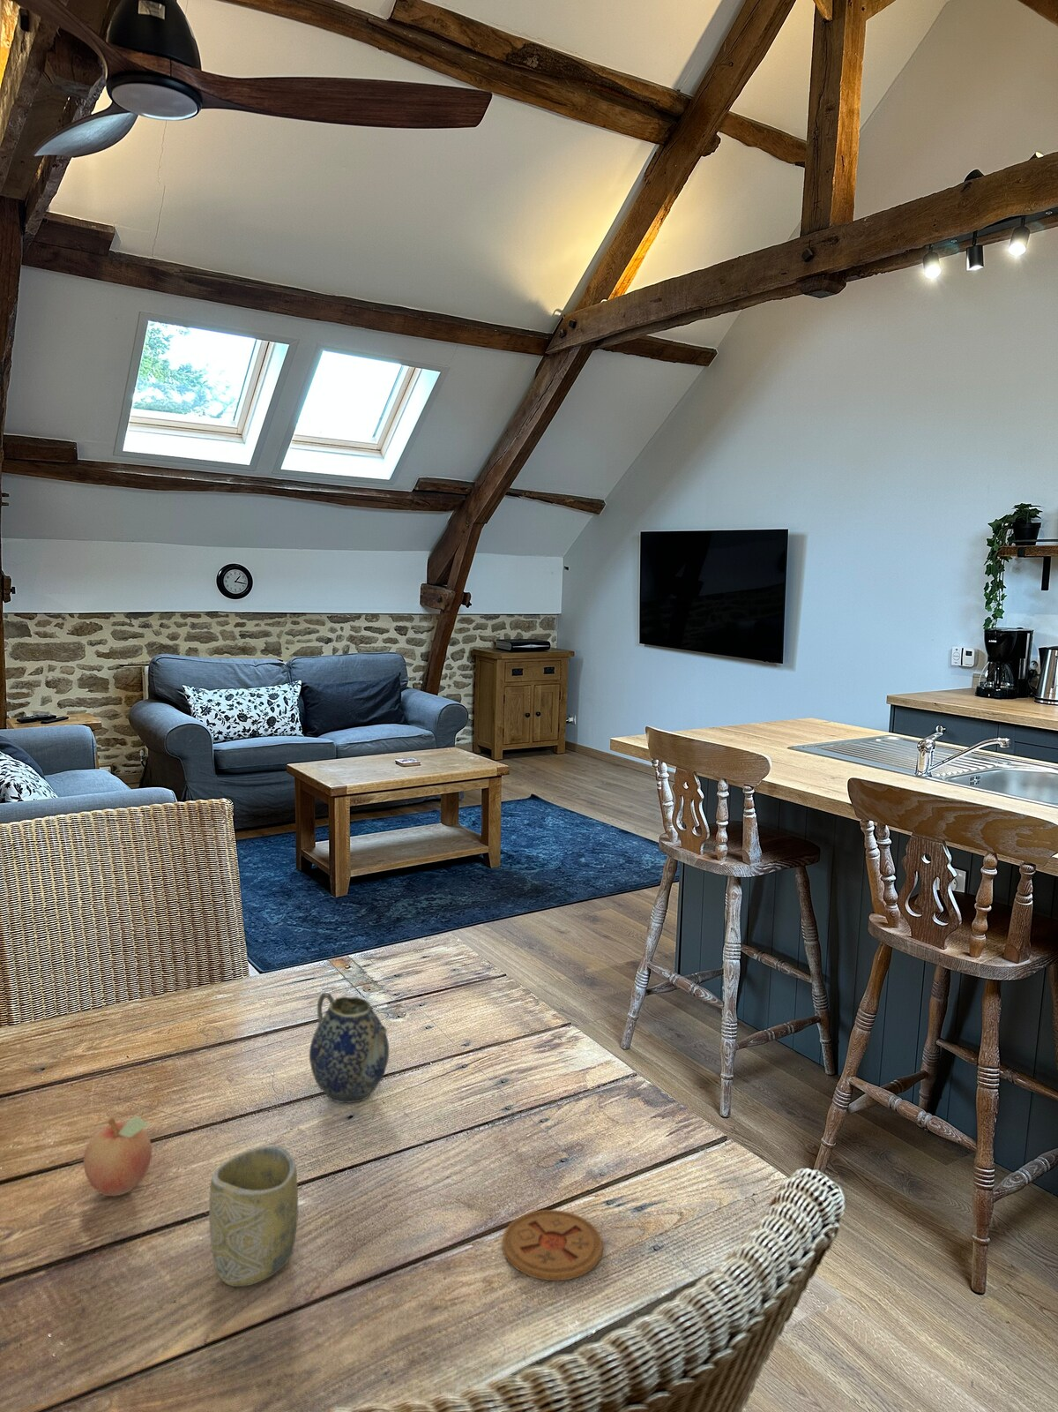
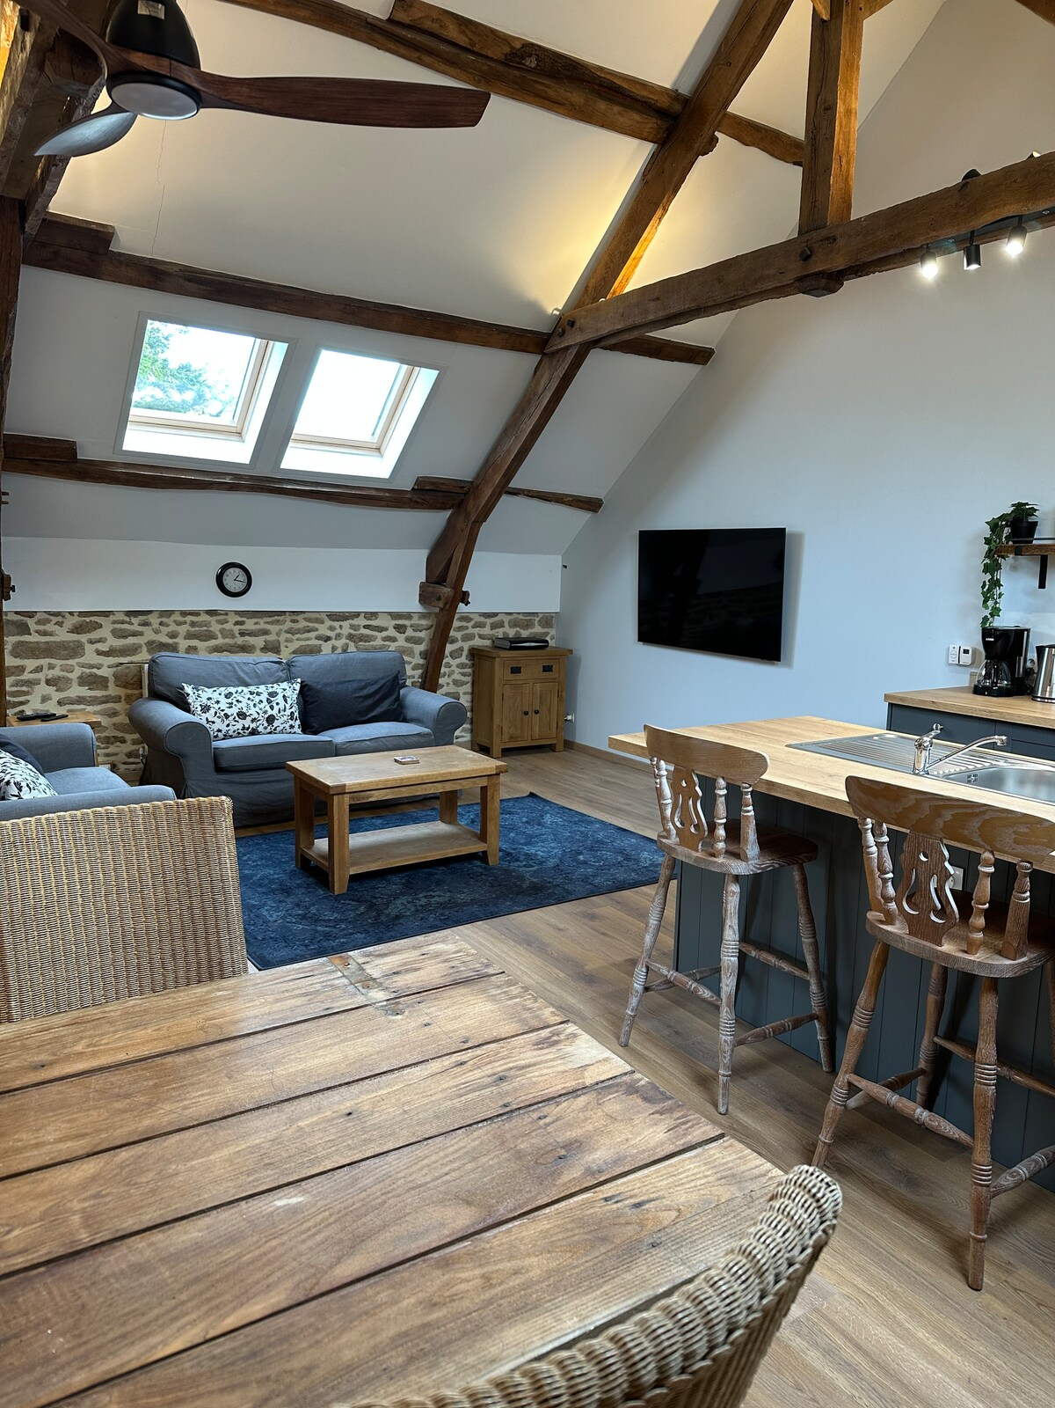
- coaster [501,1209,603,1282]
- cup [208,1144,299,1287]
- fruit [83,1115,152,1196]
- teapot [309,992,390,1104]
